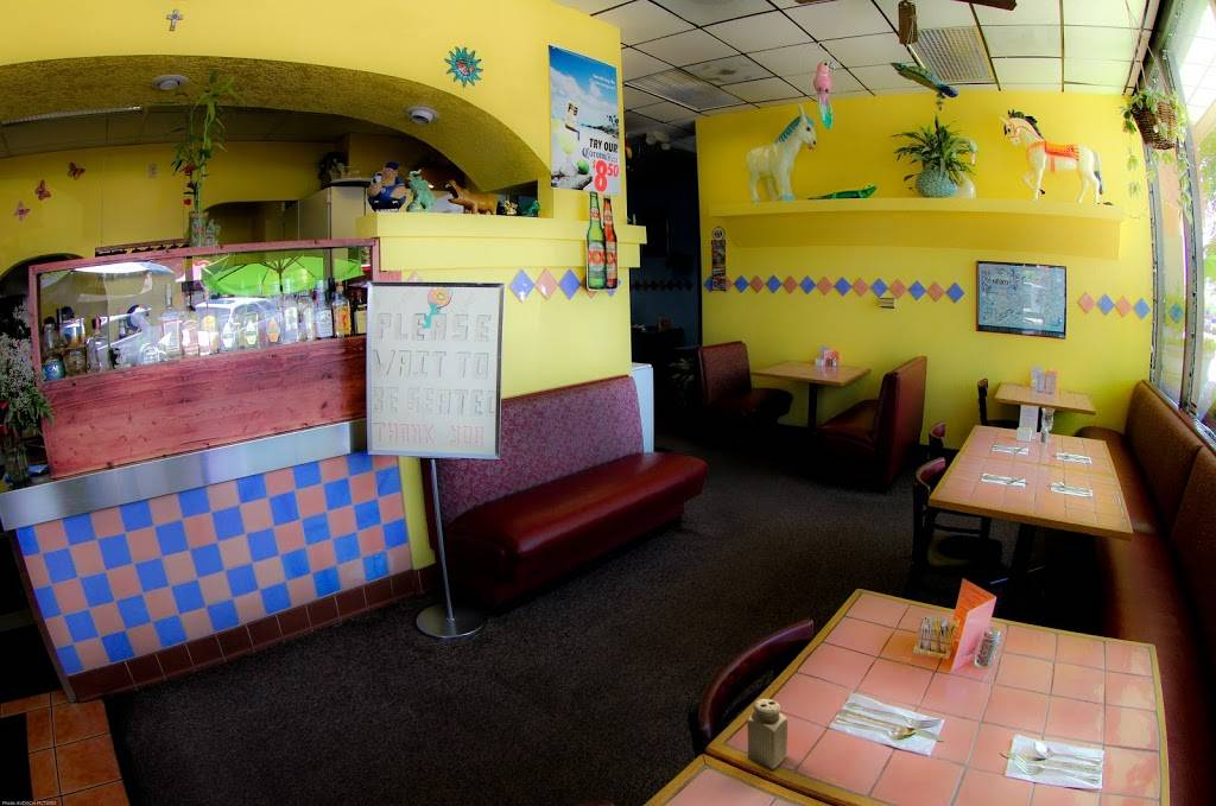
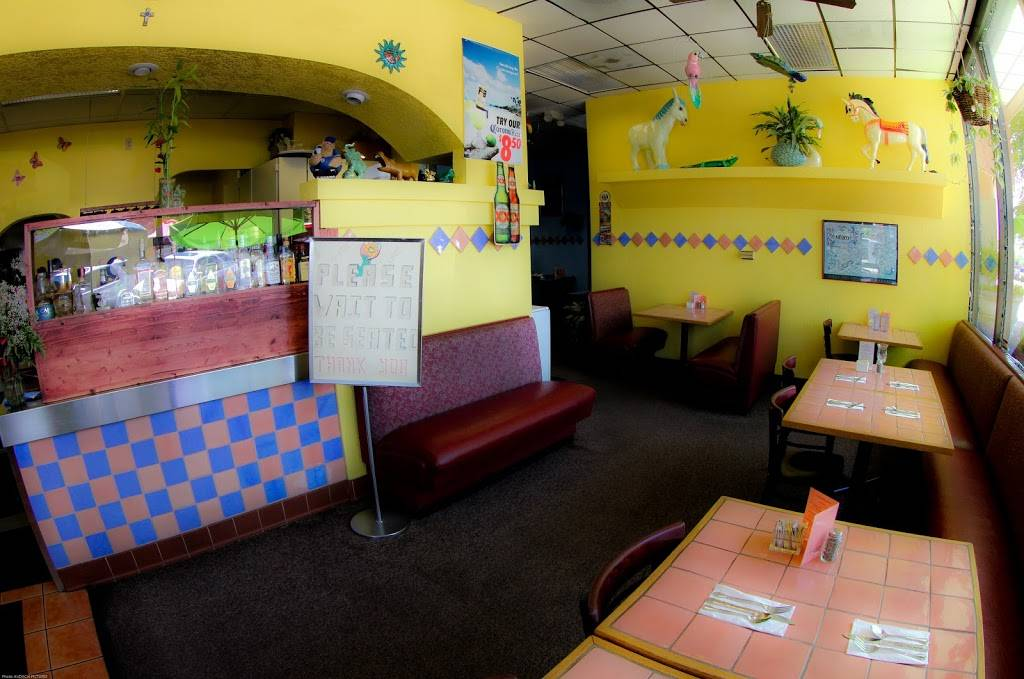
- salt shaker [746,698,788,770]
